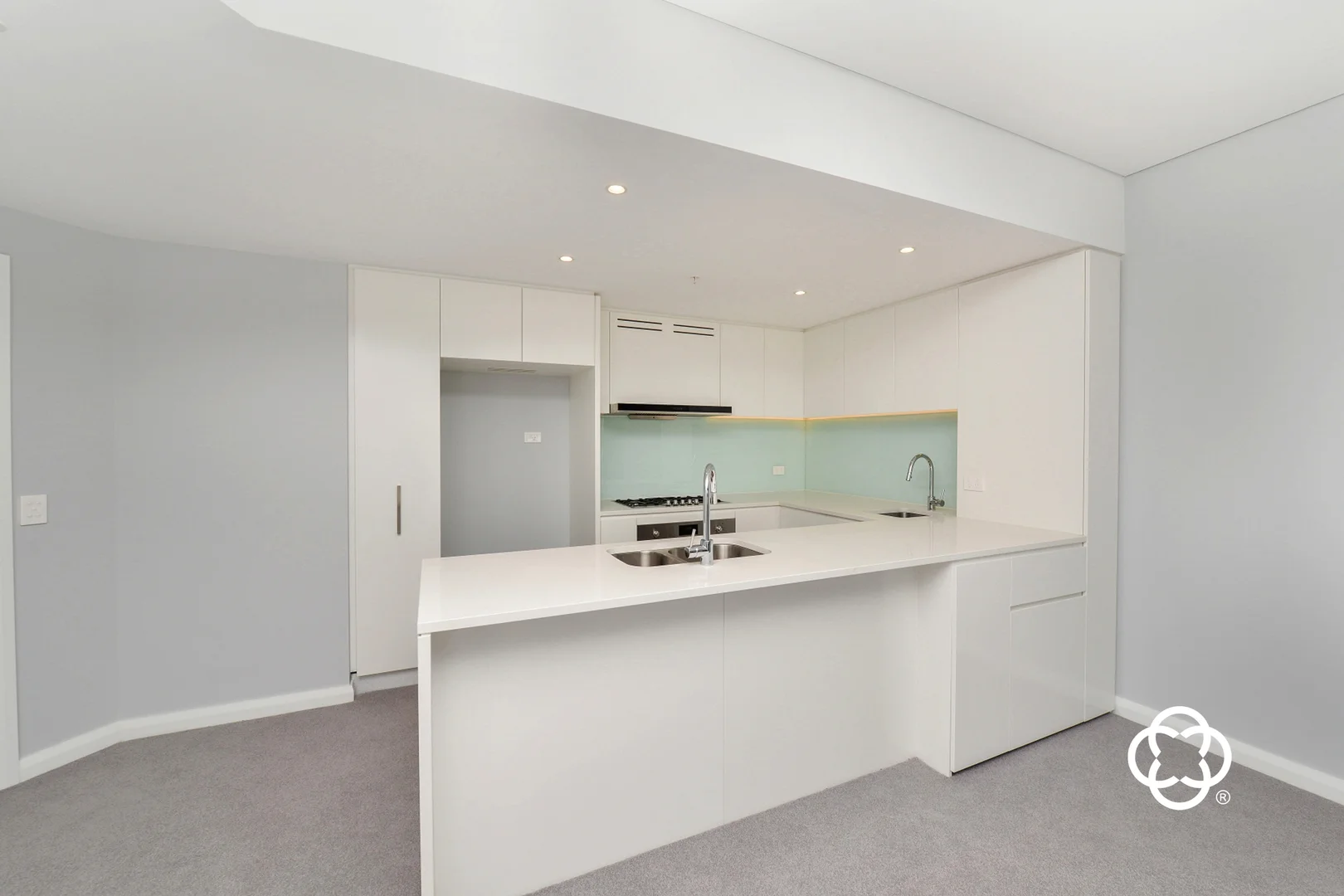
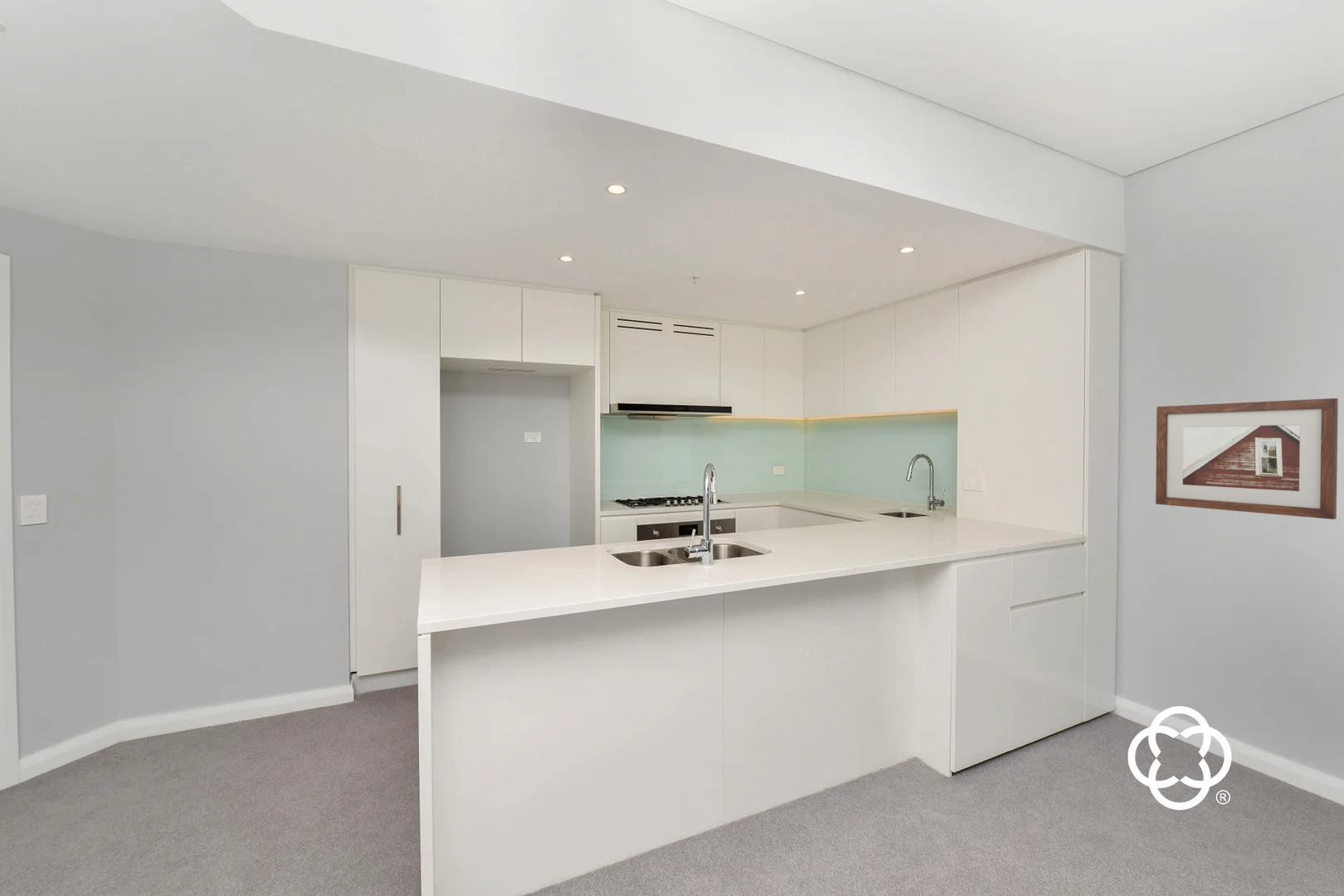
+ picture frame [1155,397,1339,520]
